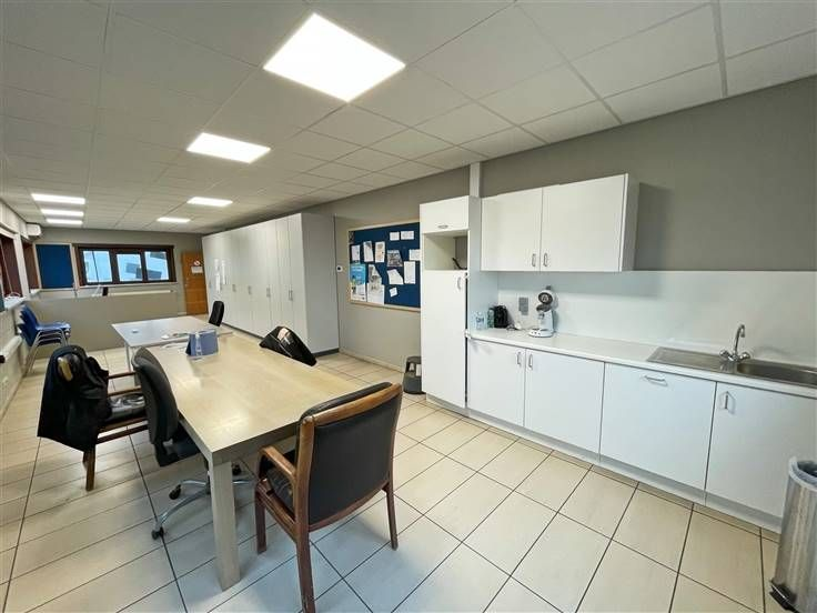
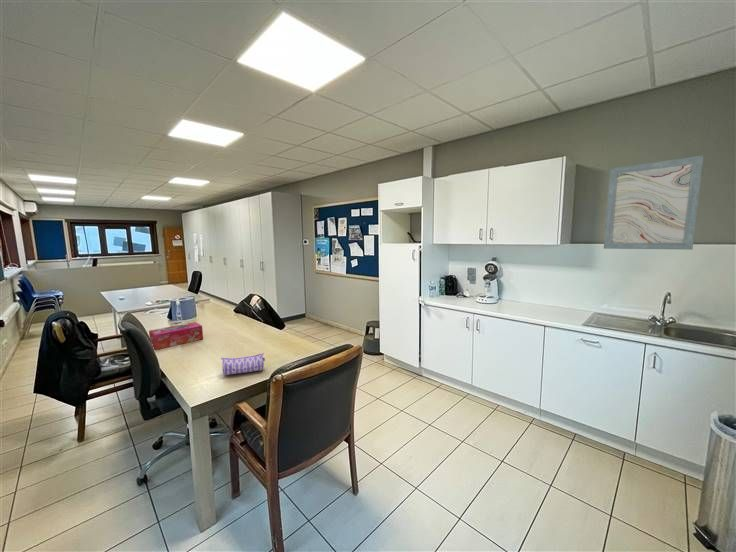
+ pencil case [220,352,266,376]
+ tissue box [148,321,204,351]
+ wall art [603,155,704,251]
